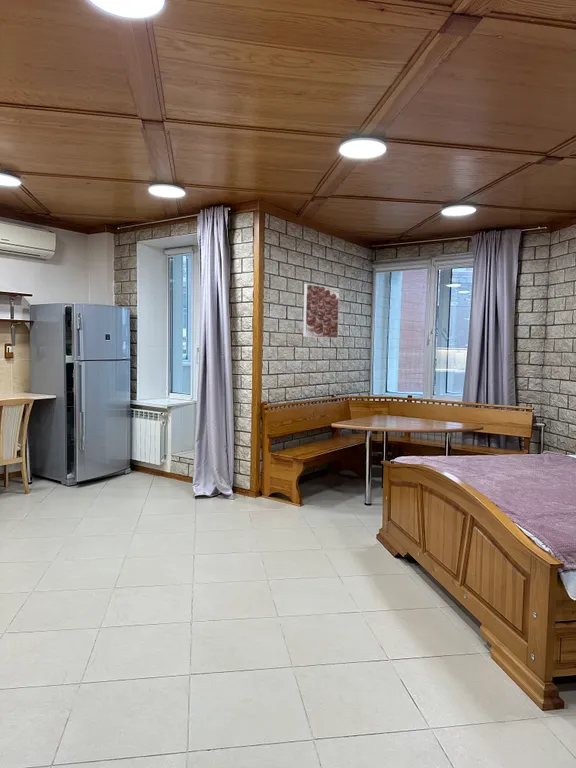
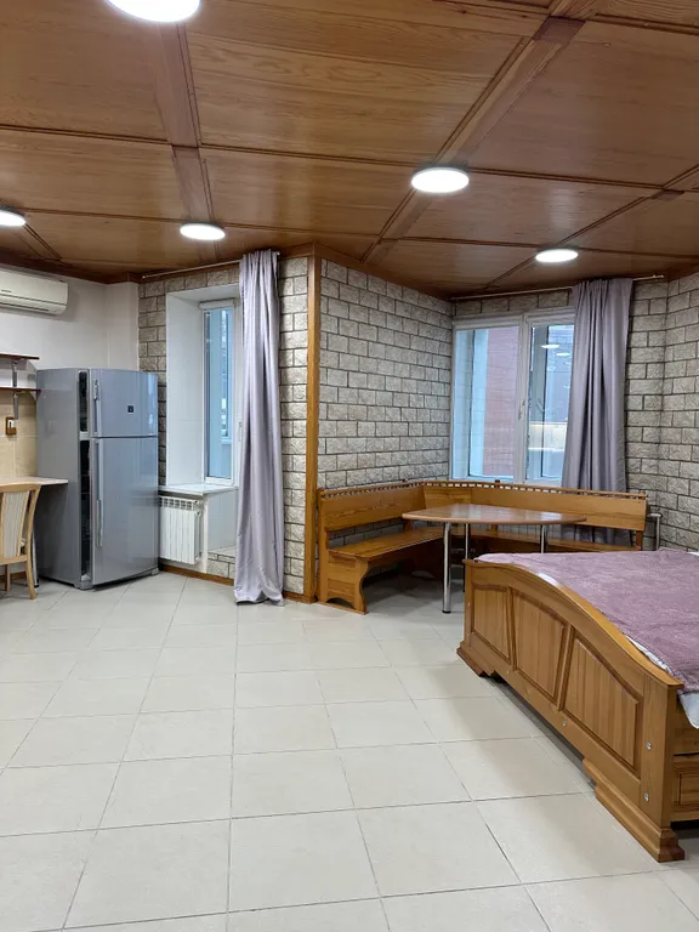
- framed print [302,283,340,339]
